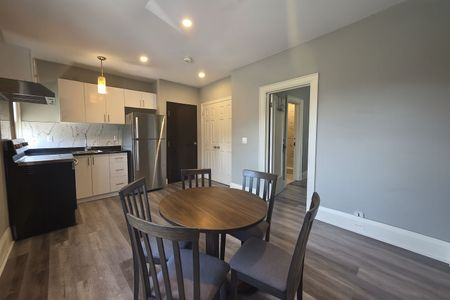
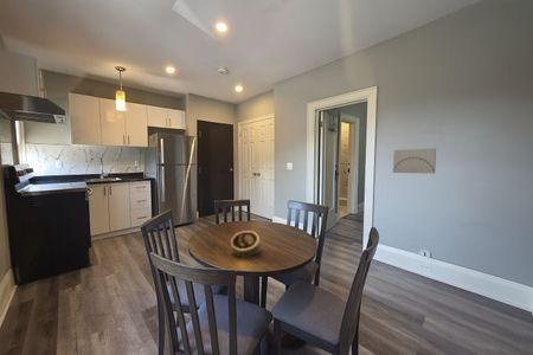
+ wall art [392,147,437,175]
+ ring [230,230,261,258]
